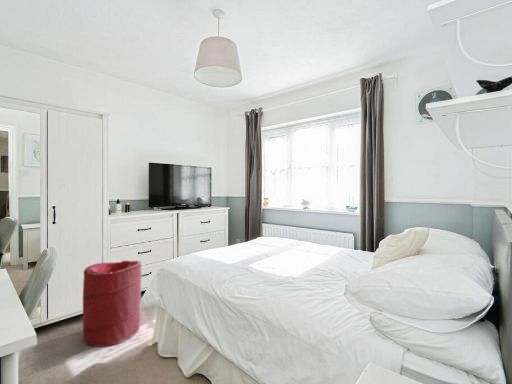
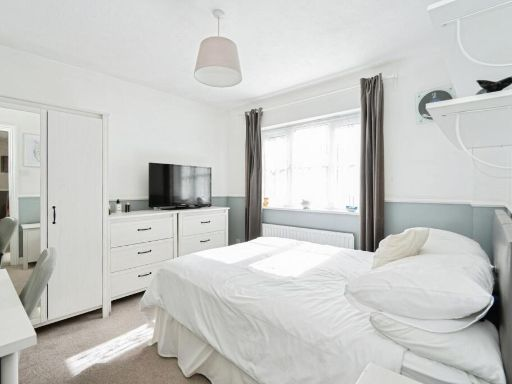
- laundry hamper [82,260,142,348]
